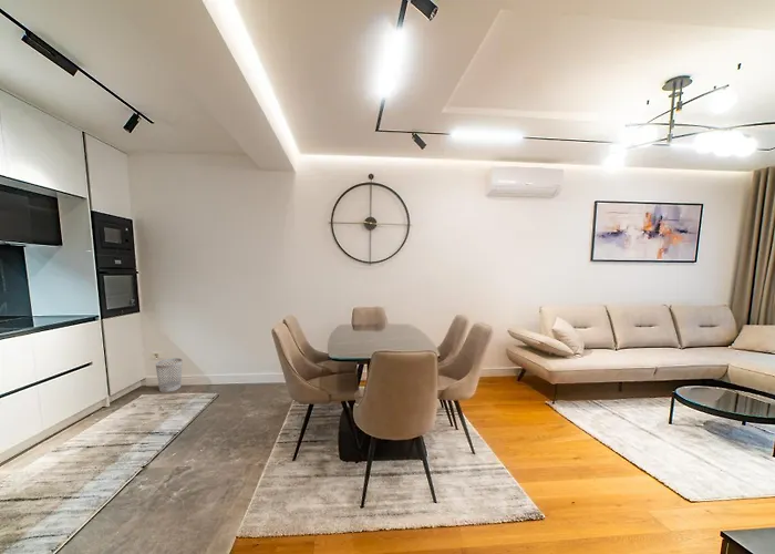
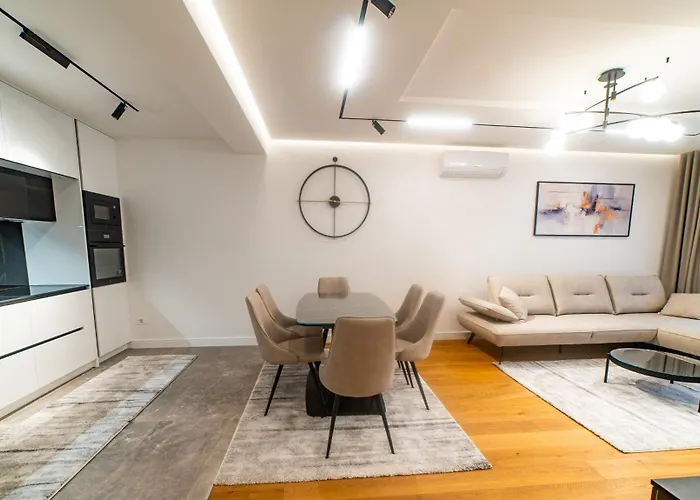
- wastebasket [155,357,184,393]
